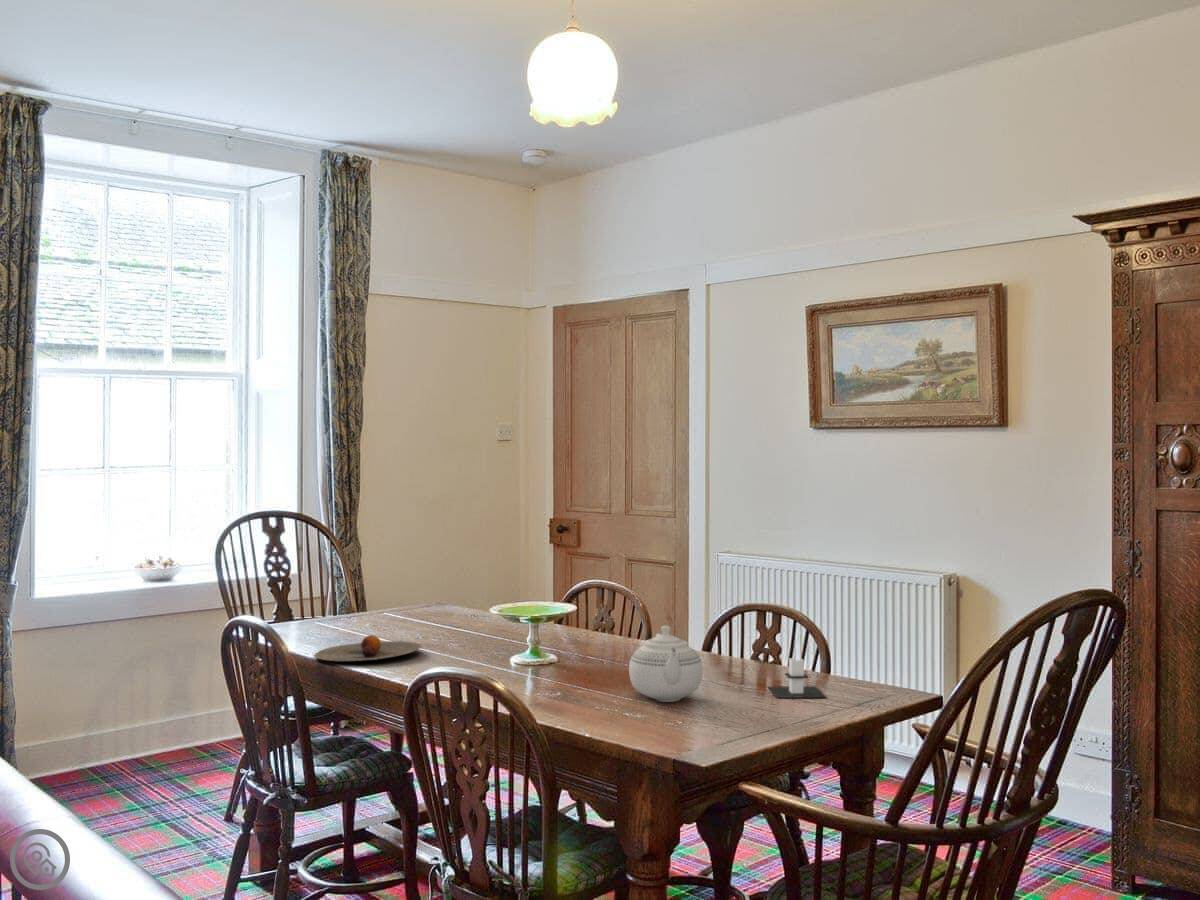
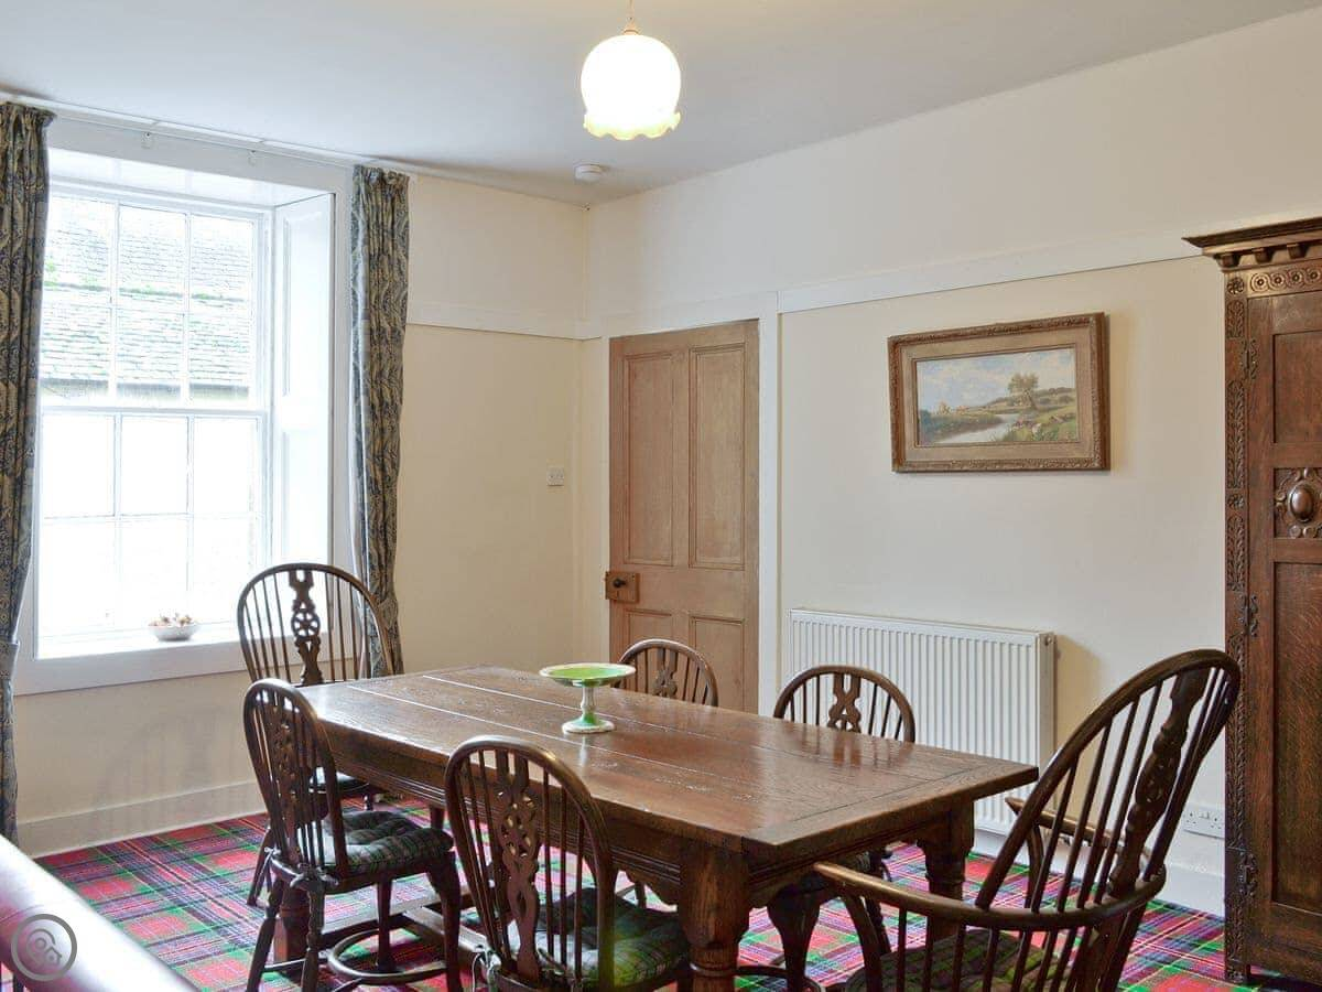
- plate [313,634,423,662]
- architectural model [767,657,827,699]
- teapot [628,625,704,703]
